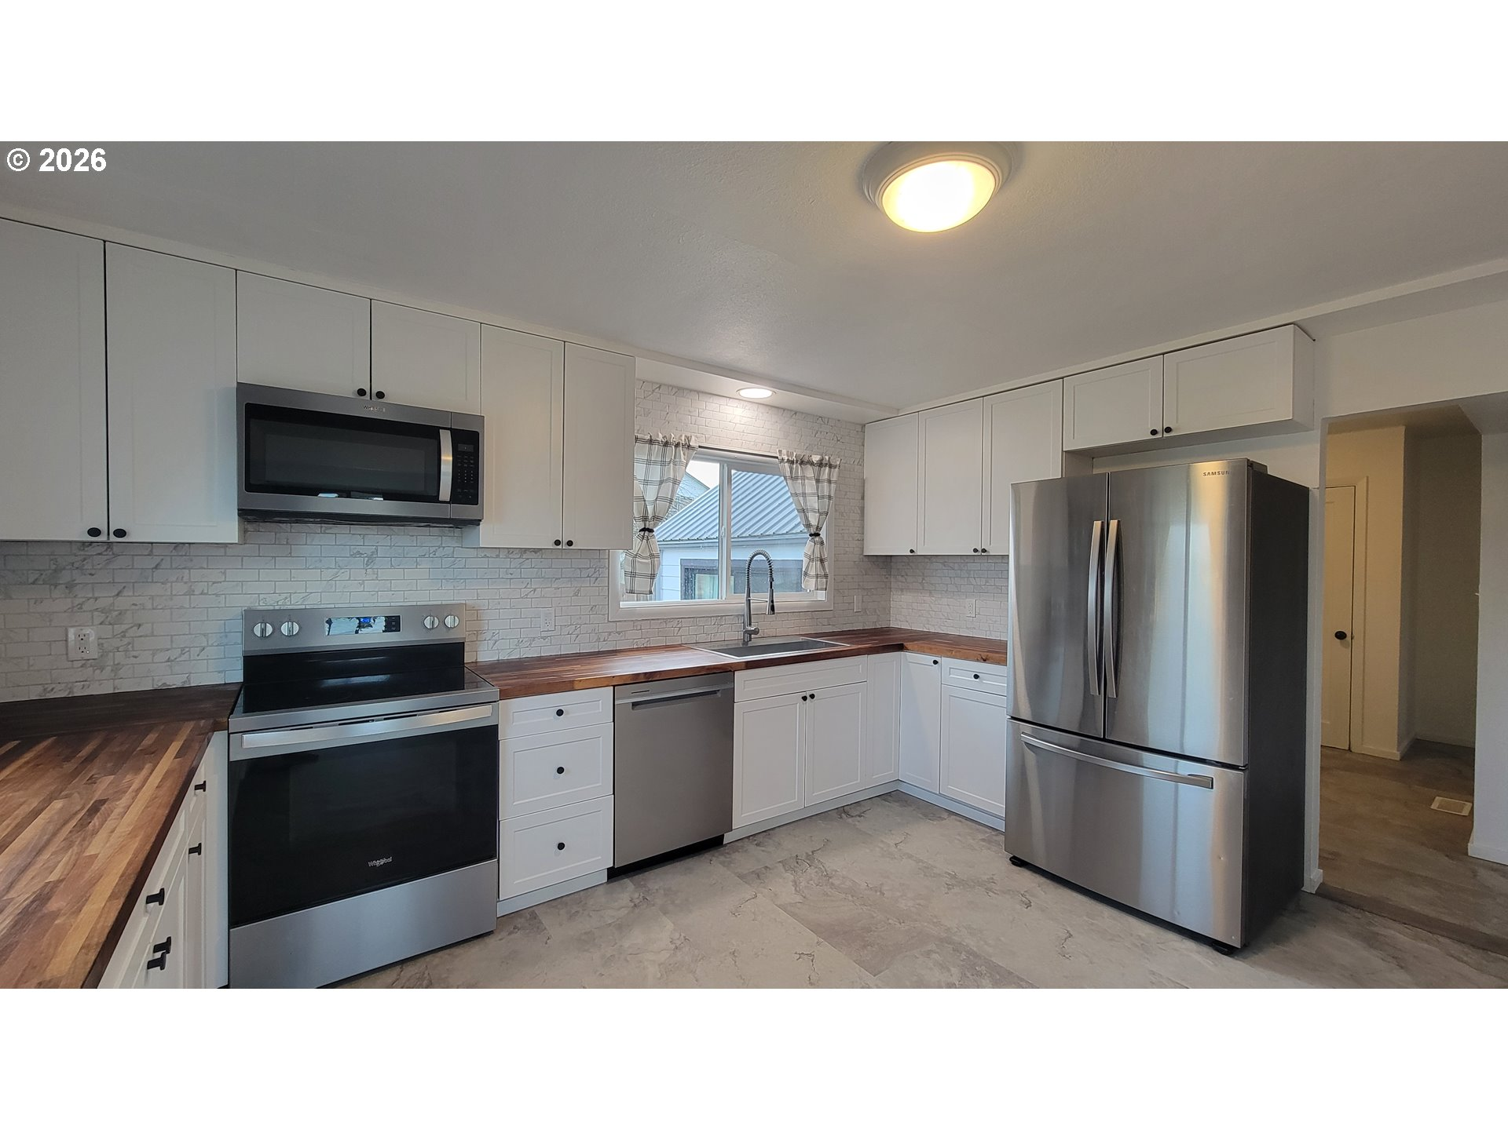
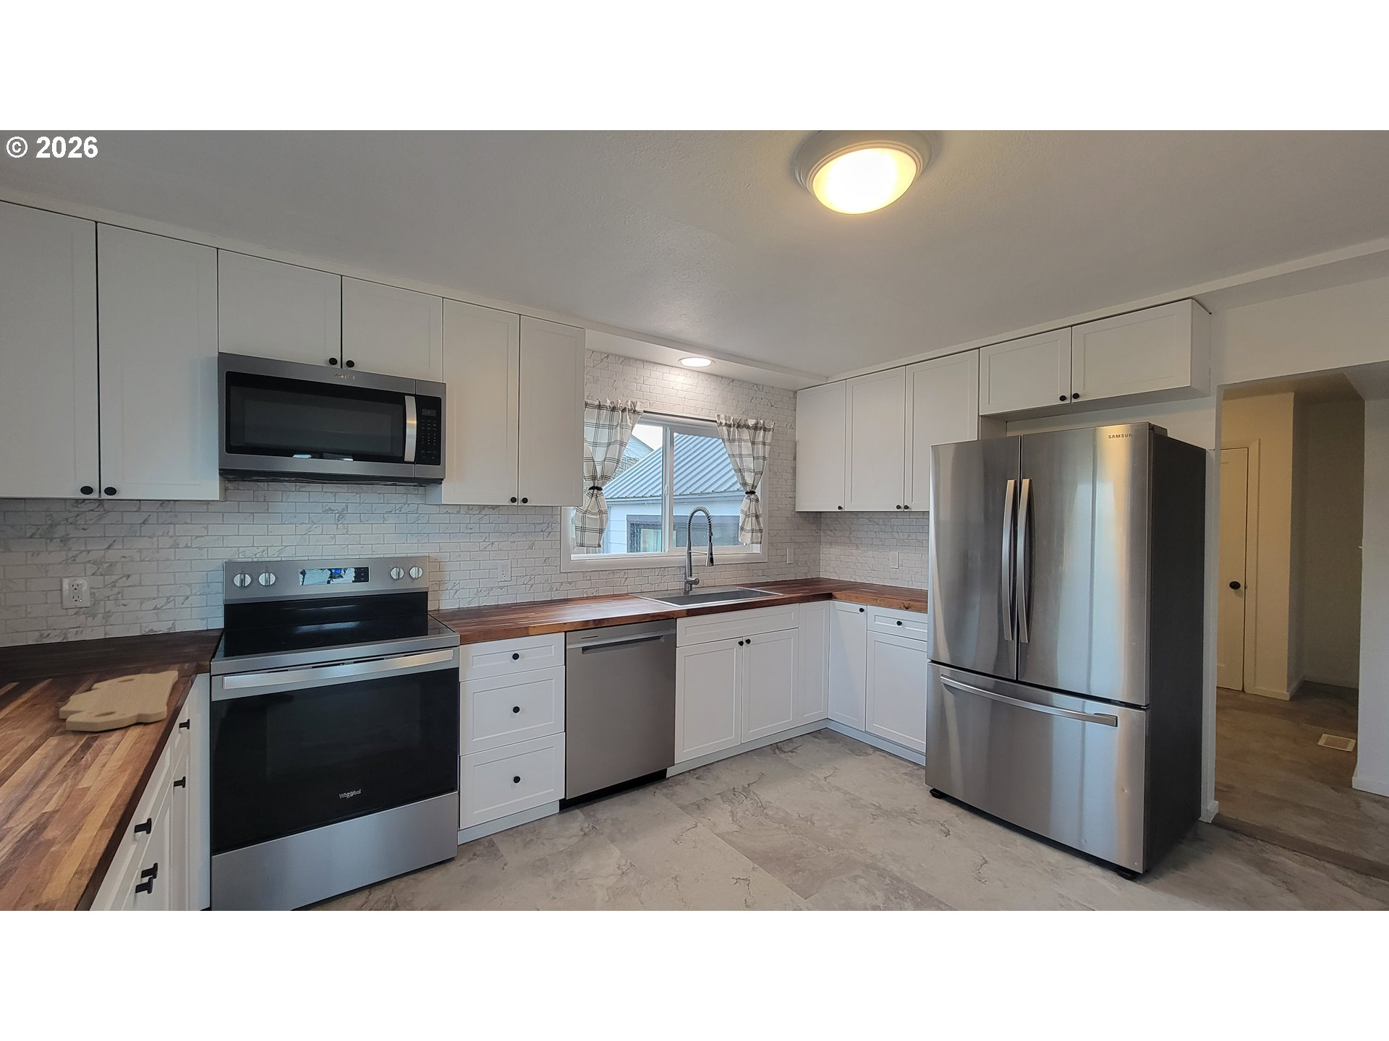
+ cutting board [59,670,178,732]
